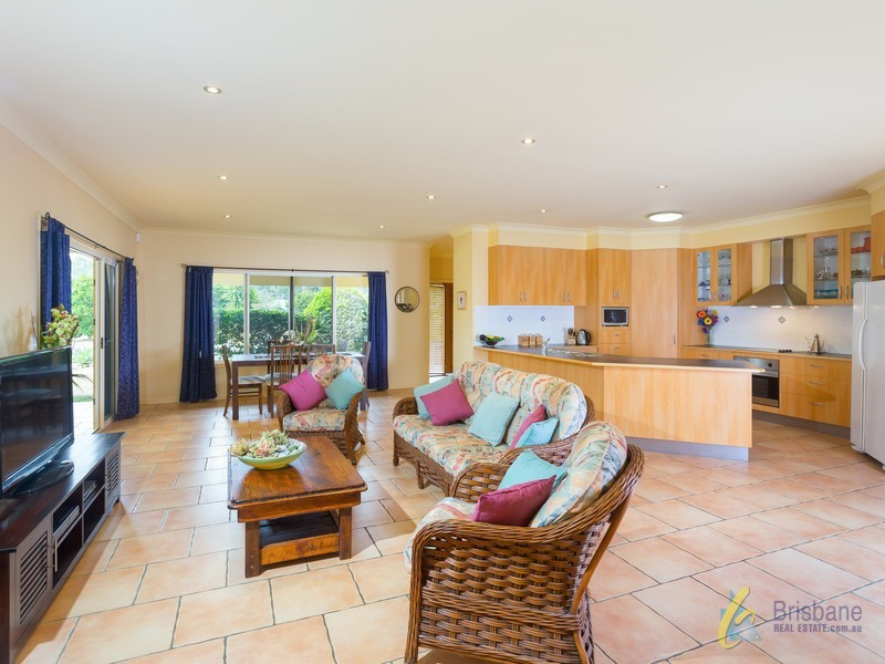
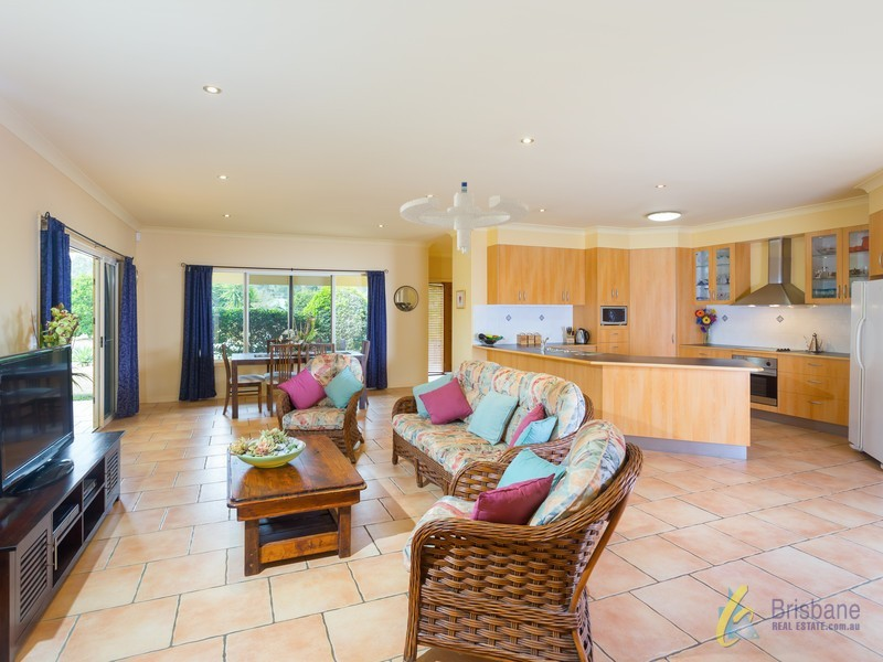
+ ceiling fan [400,181,530,260]
